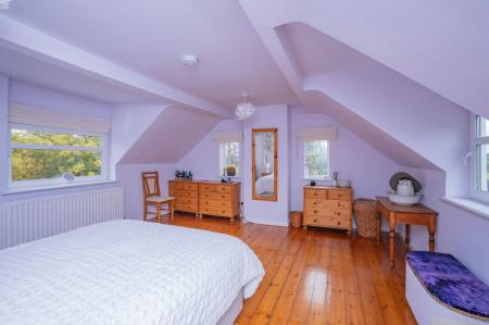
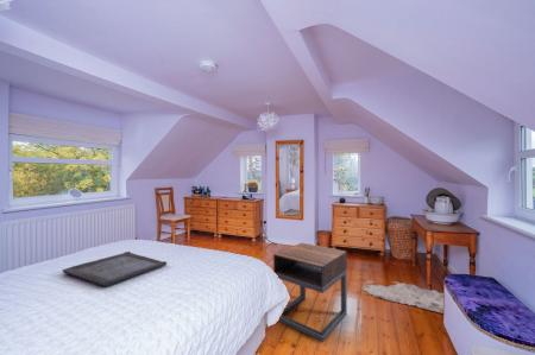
+ rug [361,279,445,315]
+ serving tray [61,251,168,287]
+ nightstand [272,241,348,343]
